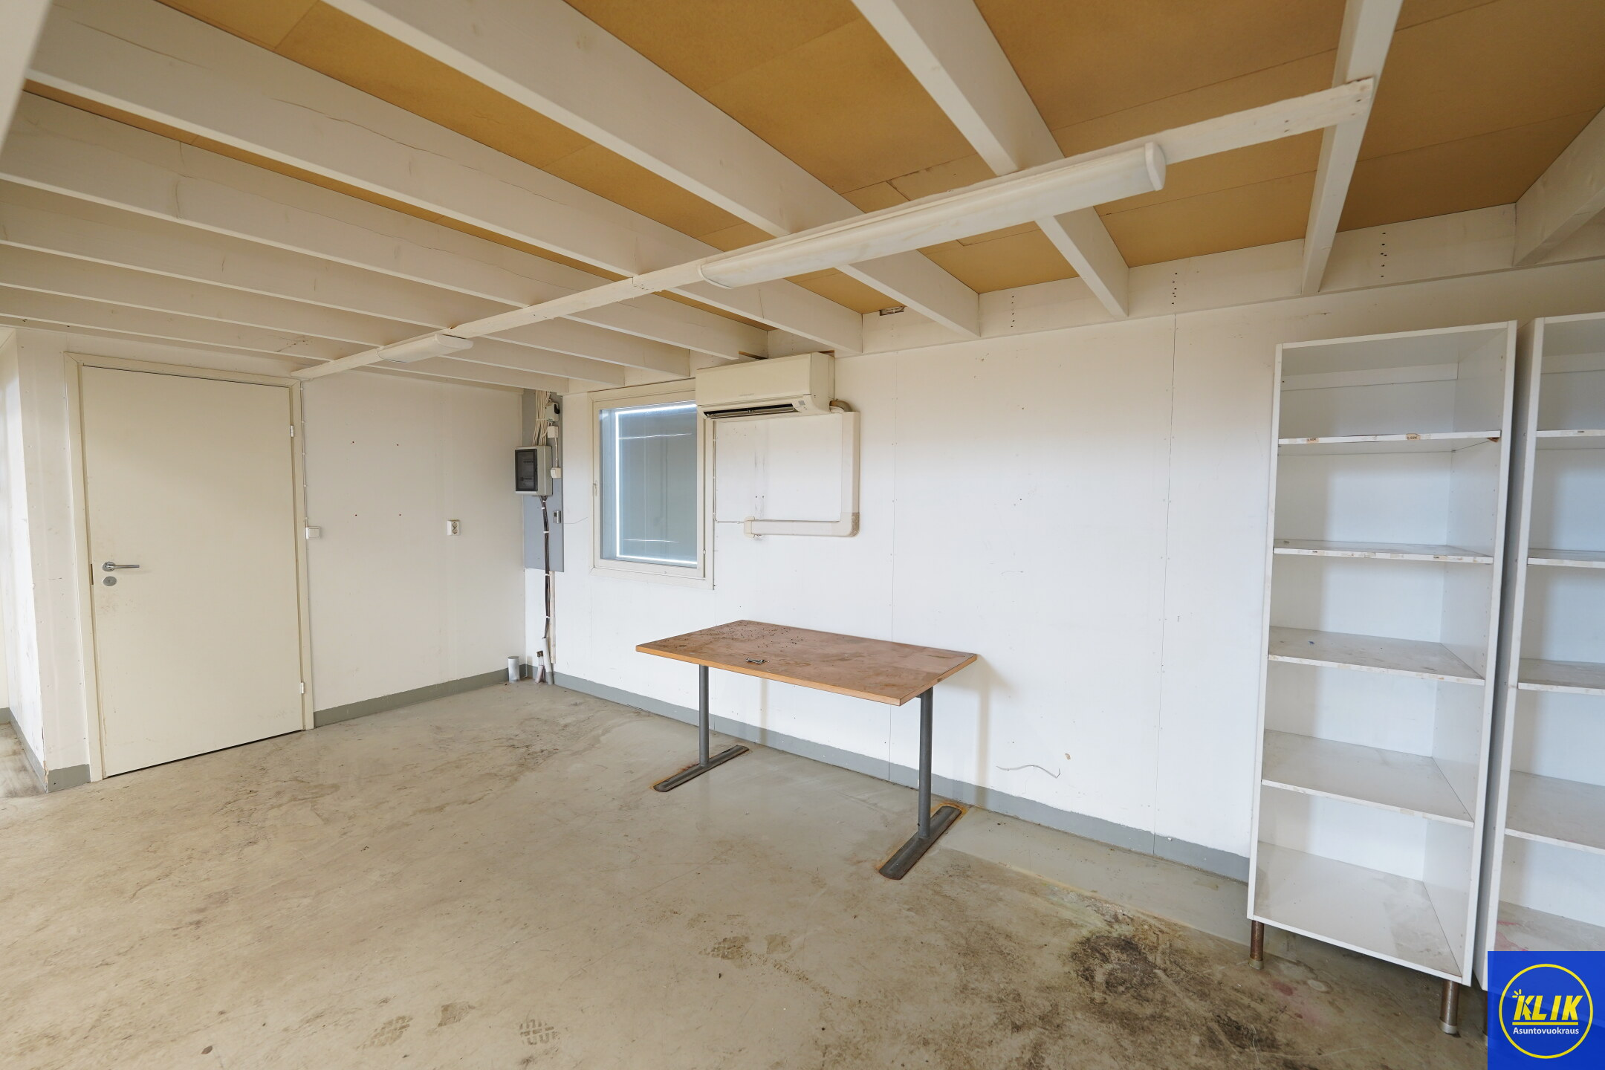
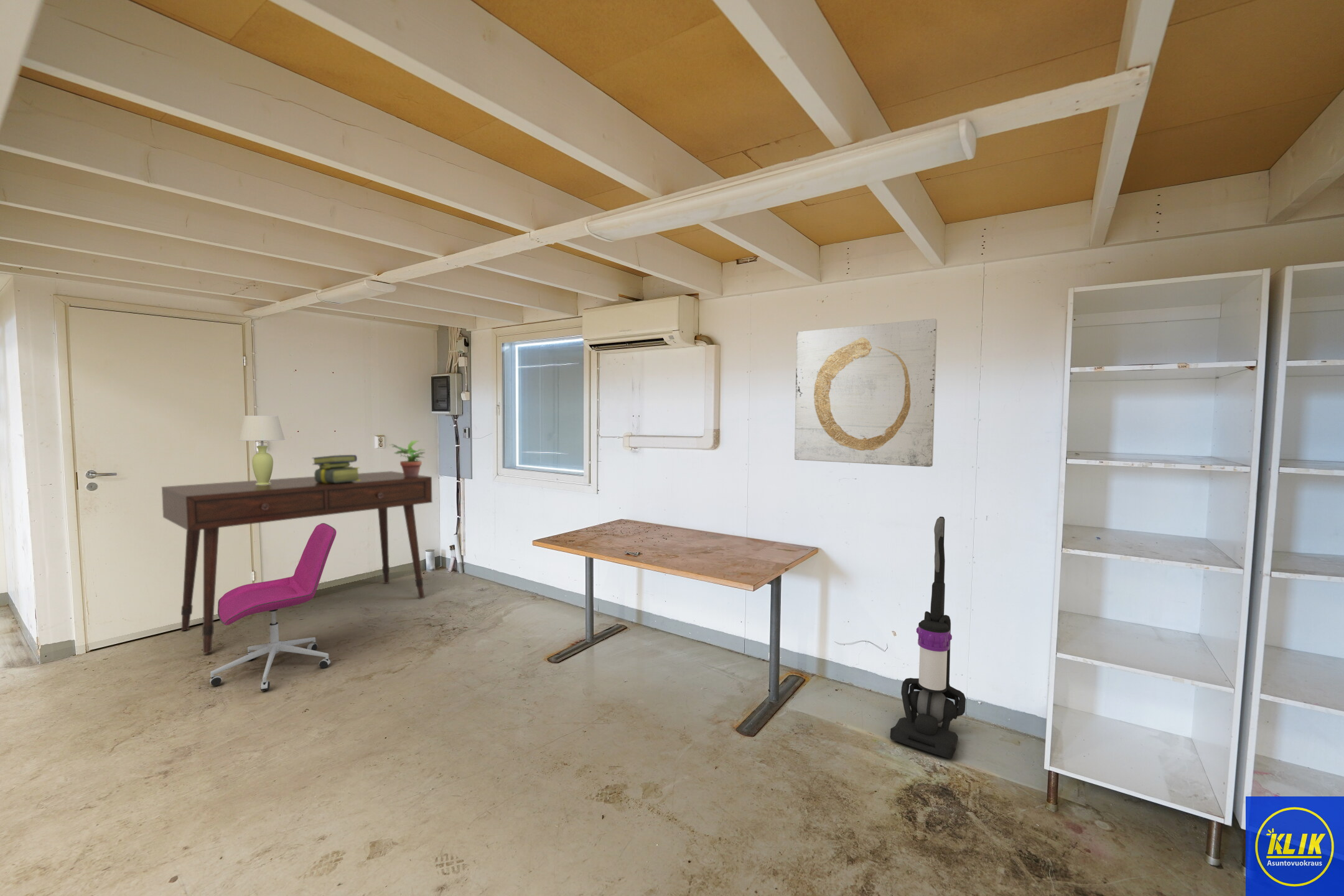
+ desk [161,470,433,654]
+ vacuum cleaner [890,516,966,760]
+ table lamp [238,415,286,485]
+ stack of books [311,454,360,483]
+ office chair [209,523,337,691]
+ wall art [794,318,938,467]
+ potted plant [388,440,426,477]
